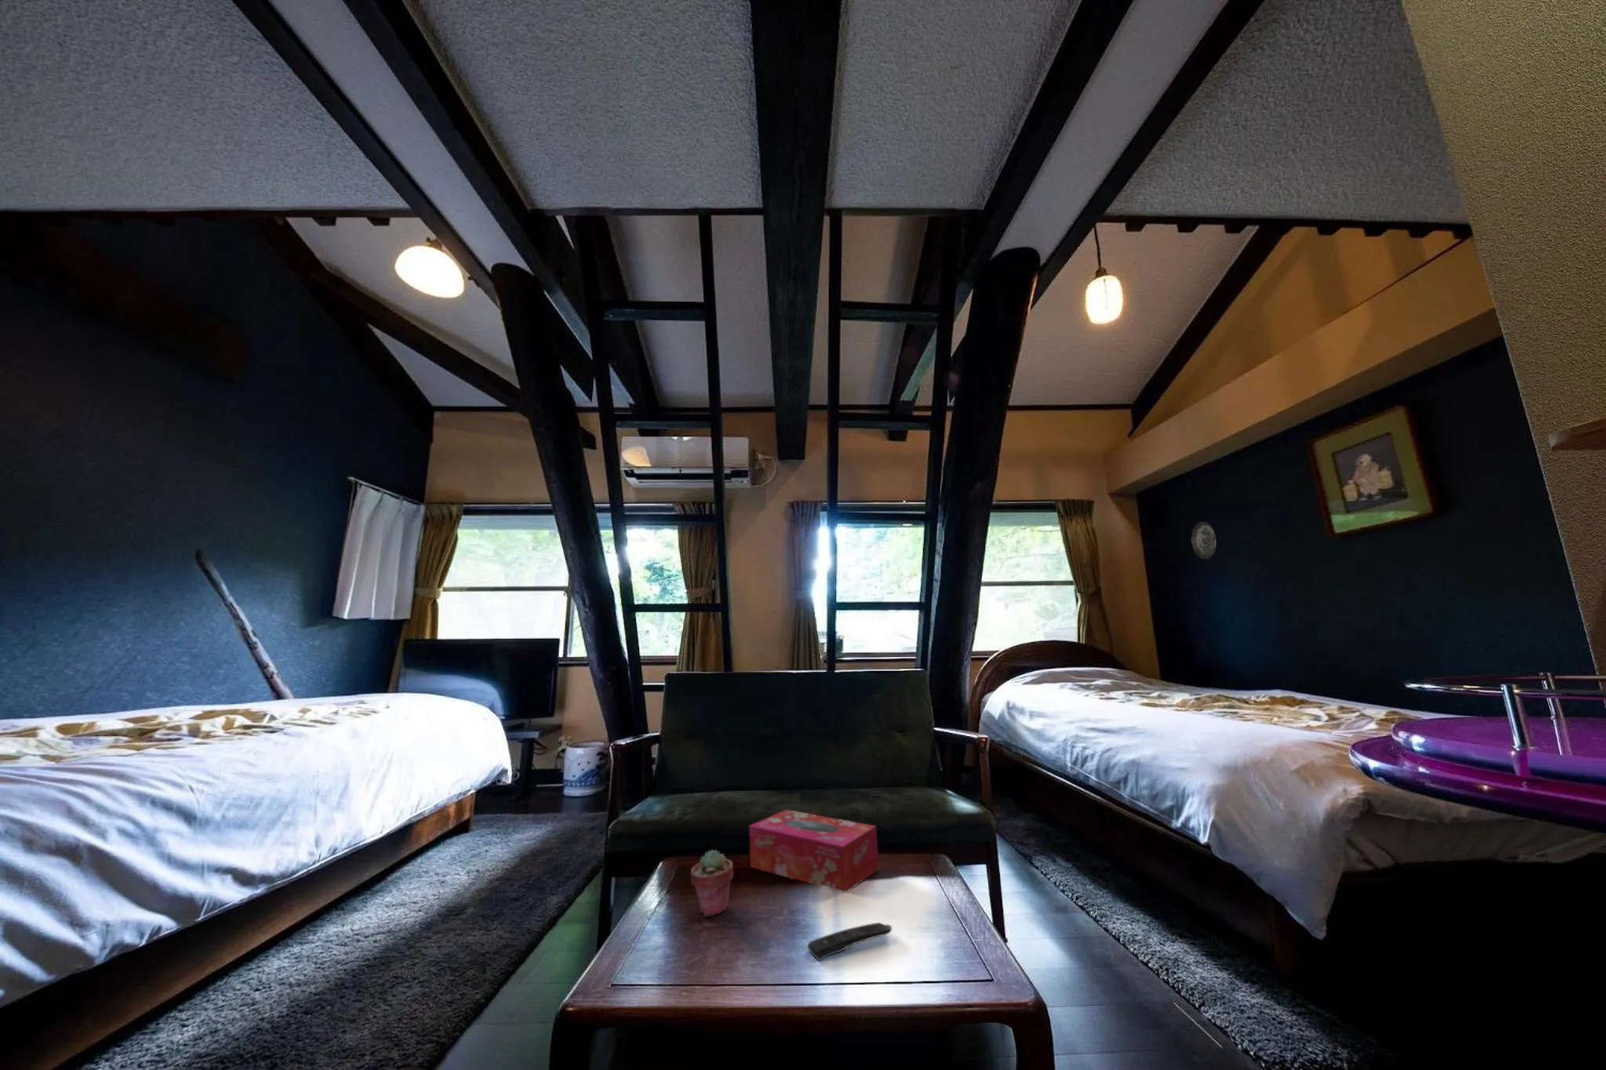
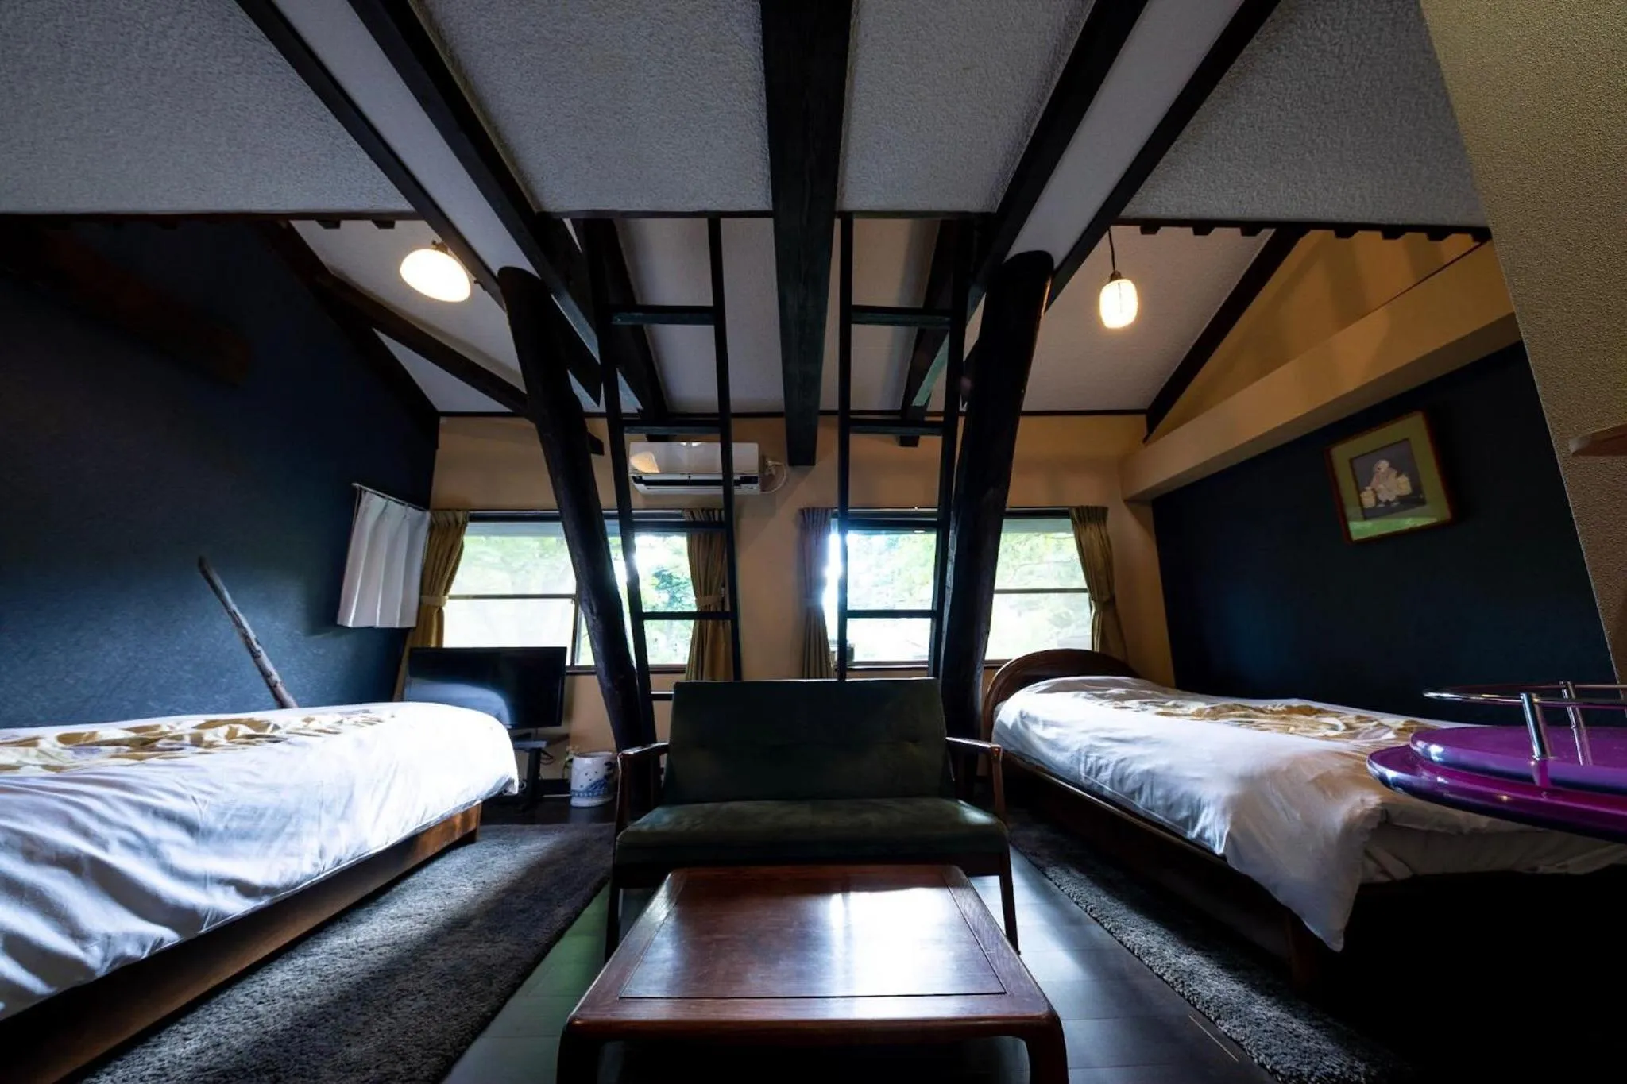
- remote control [807,922,892,961]
- decorative plate [1190,521,1217,560]
- tissue box [749,808,880,893]
- potted succulent [690,849,734,917]
